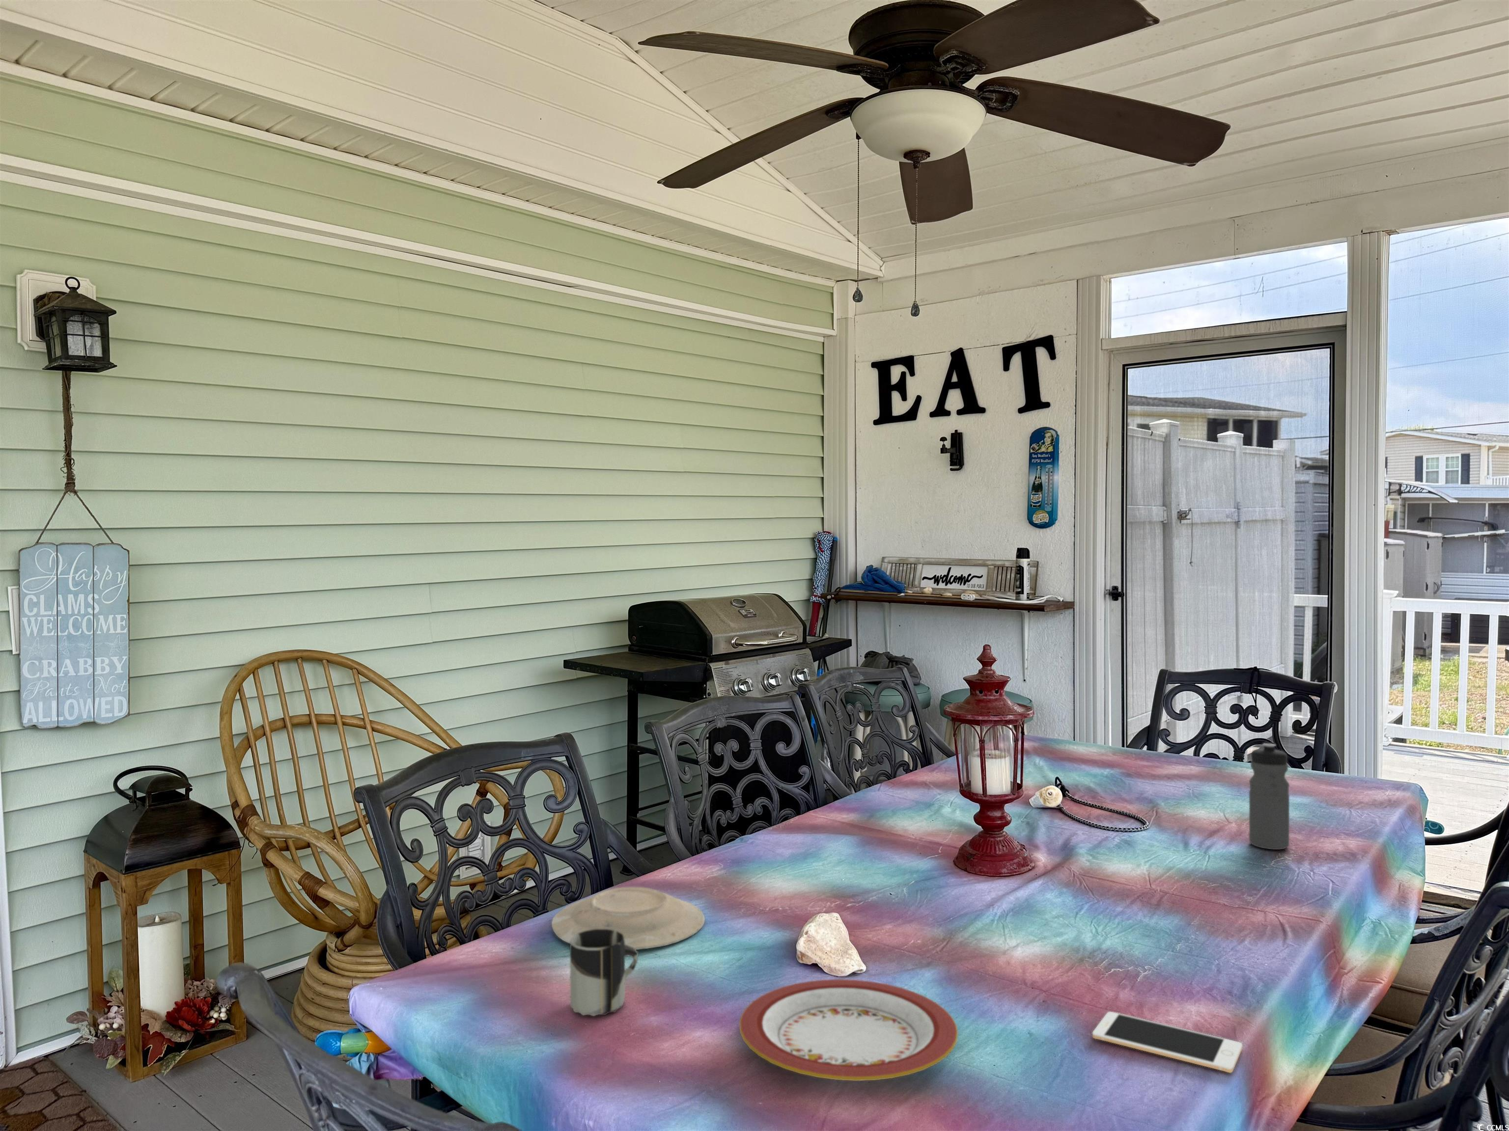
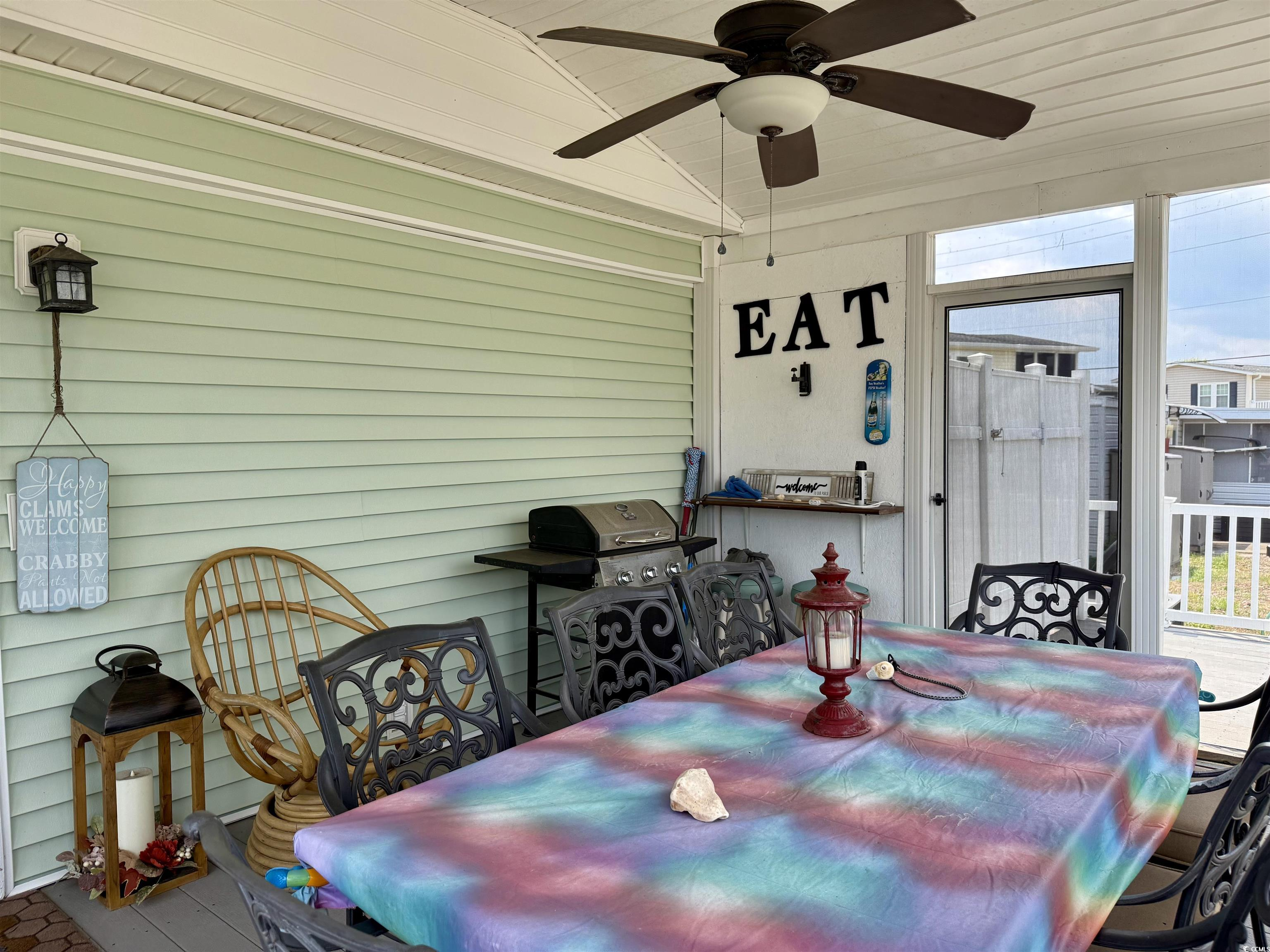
- water bottle [1249,743,1290,851]
- cup [569,929,639,1017]
- plate [739,979,959,1081]
- plate [551,886,706,950]
- cell phone [1092,1011,1243,1073]
